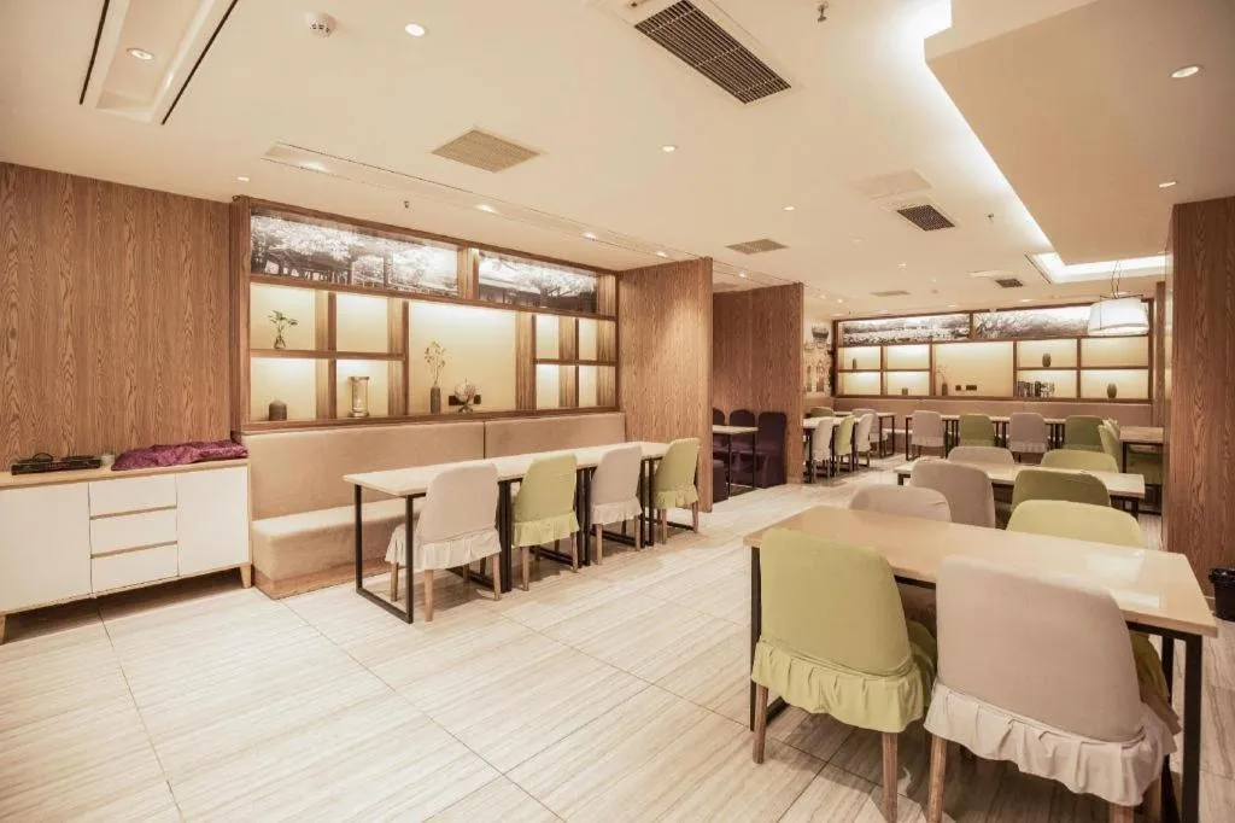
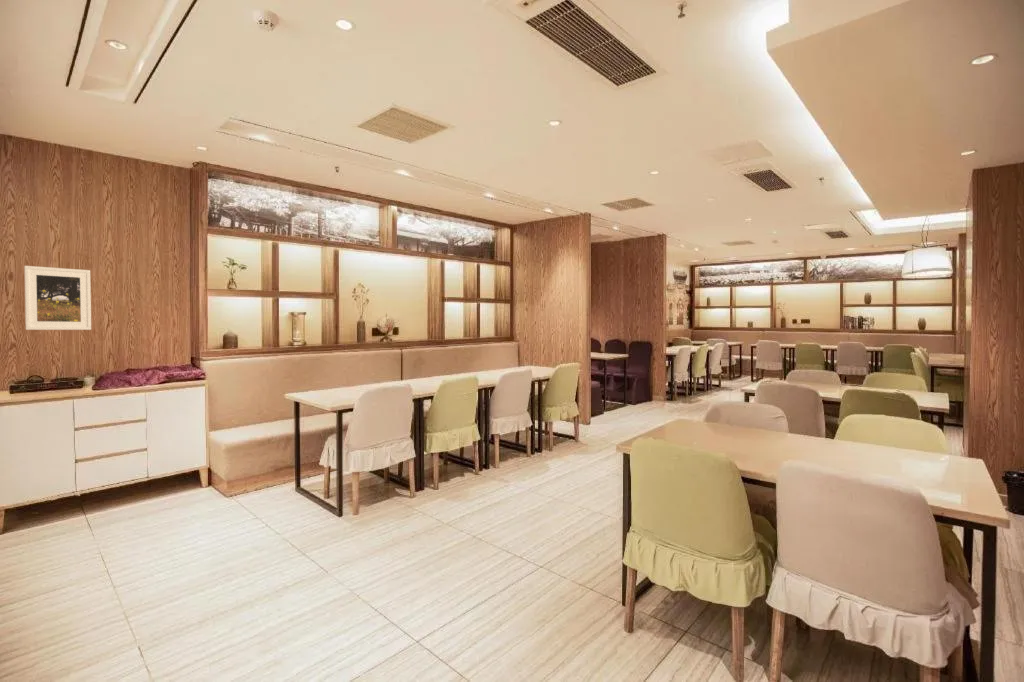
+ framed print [23,265,92,331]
